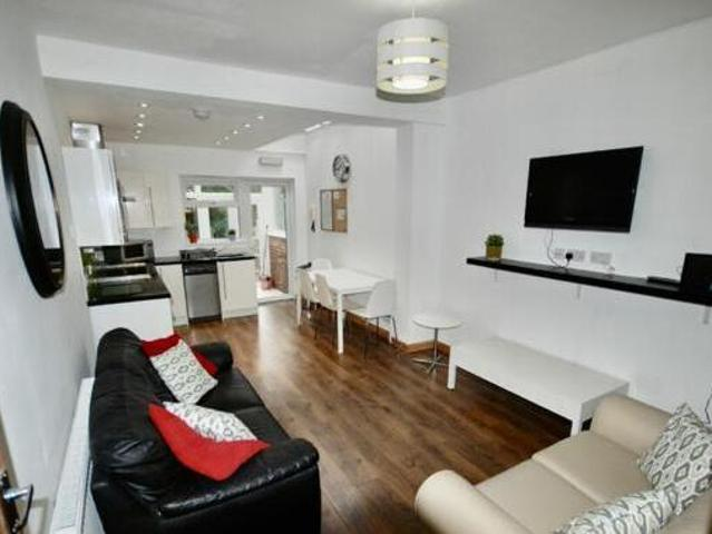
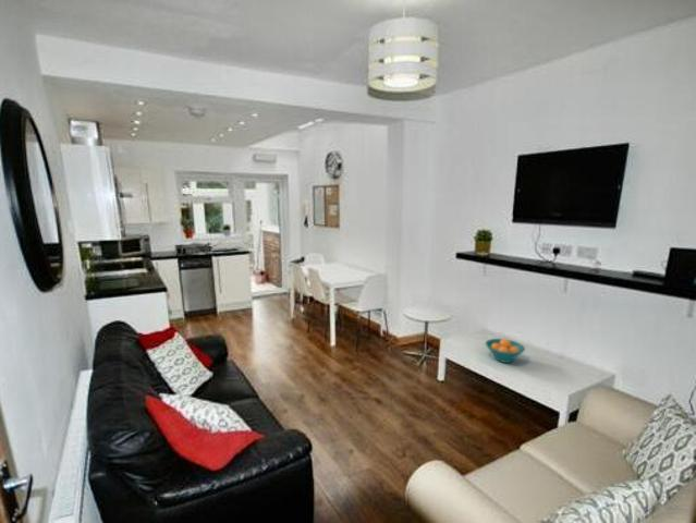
+ fruit bowl [485,338,526,364]
